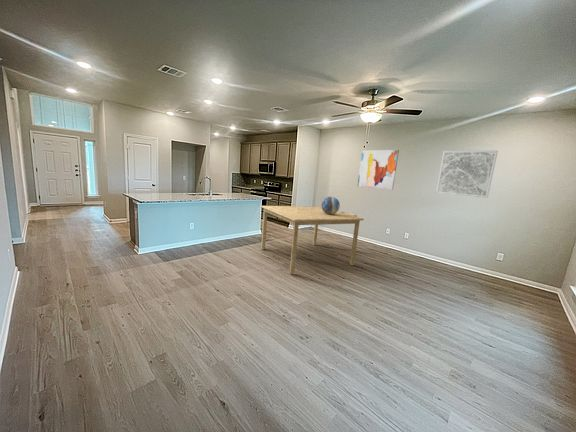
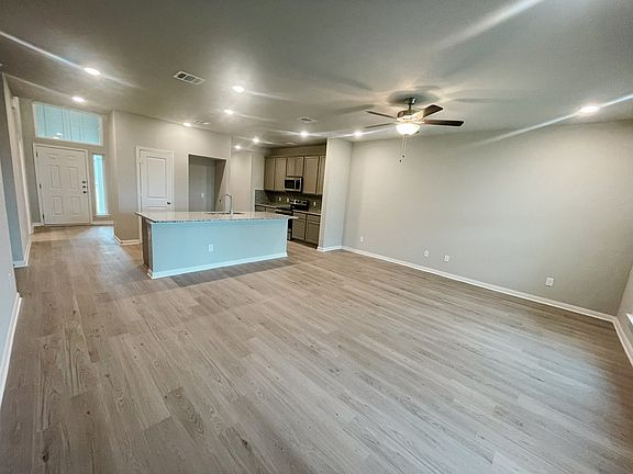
- dining table [260,205,365,275]
- wall art [357,149,400,191]
- wall art [435,150,499,199]
- decorative globe [321,195,341,215]
